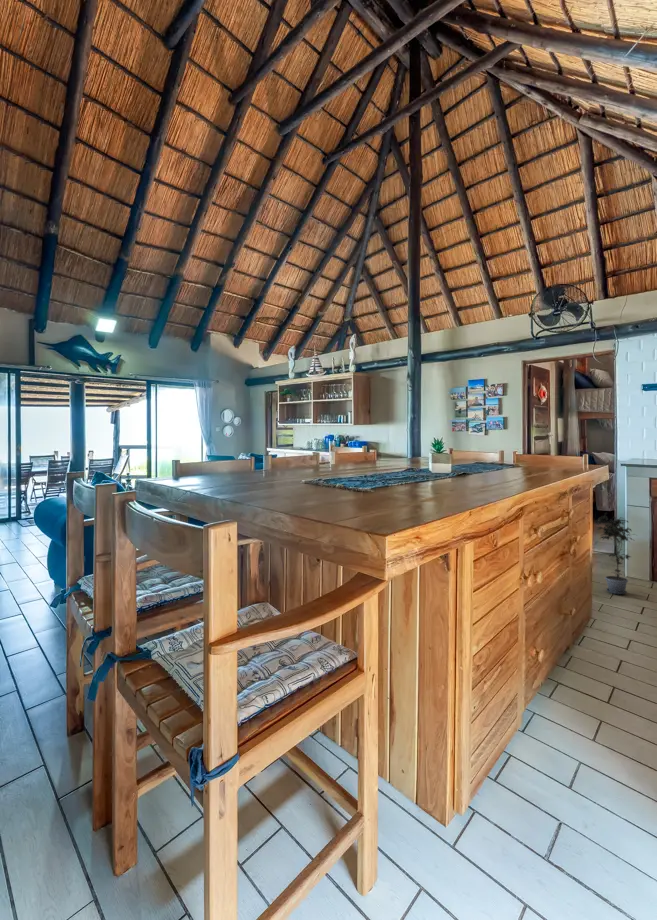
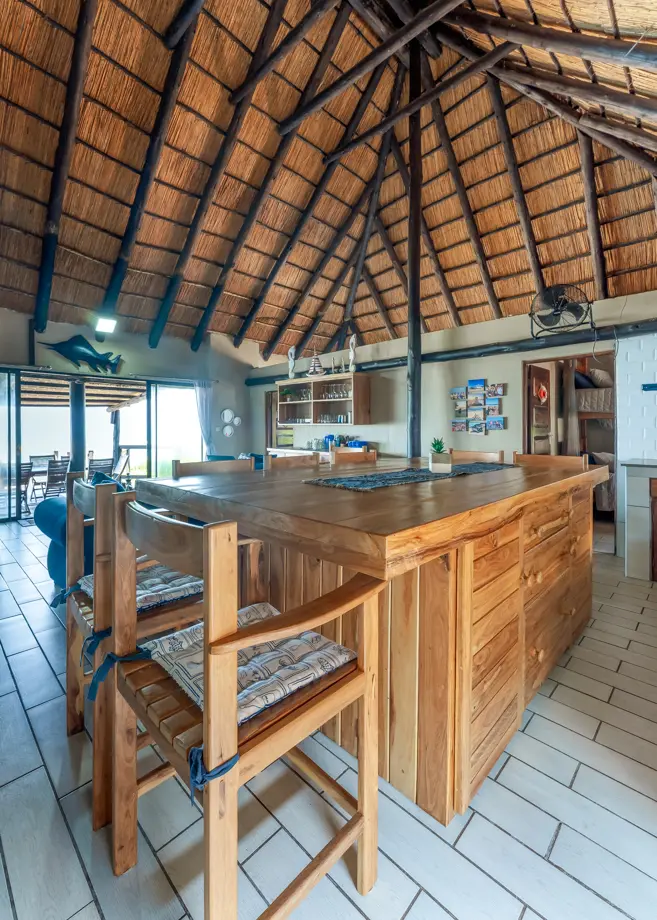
- potted plant [594,512,637,595]
